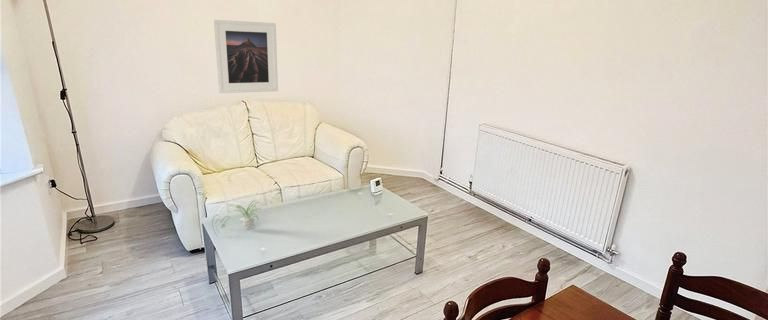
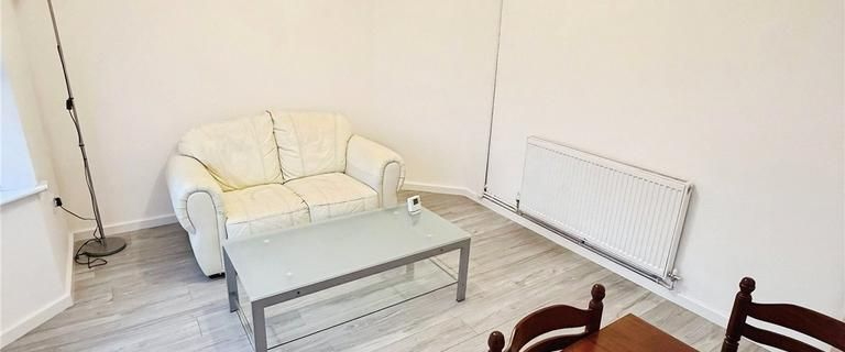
- plant [211,199,263,237]
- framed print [213,19,279,94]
